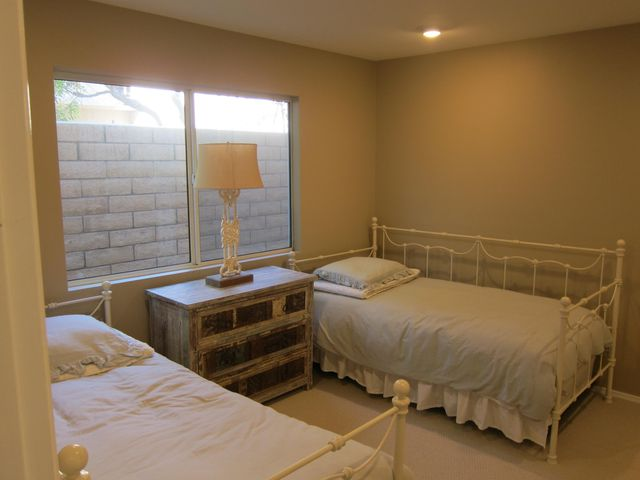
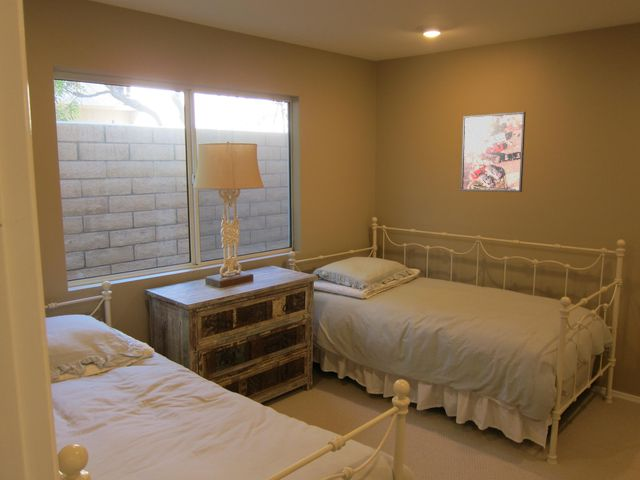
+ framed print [460,111,527,193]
